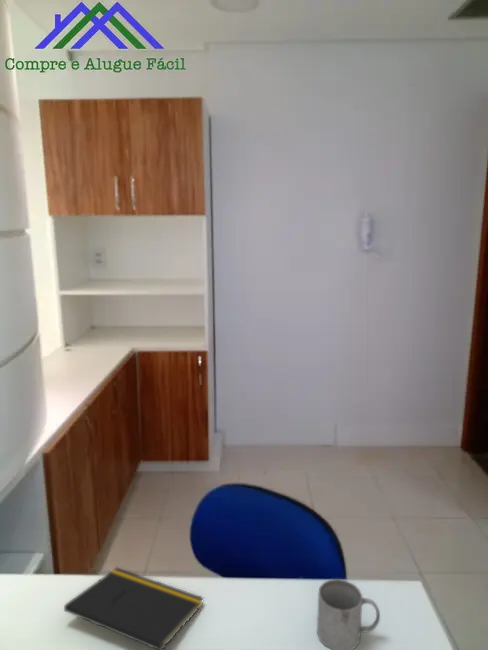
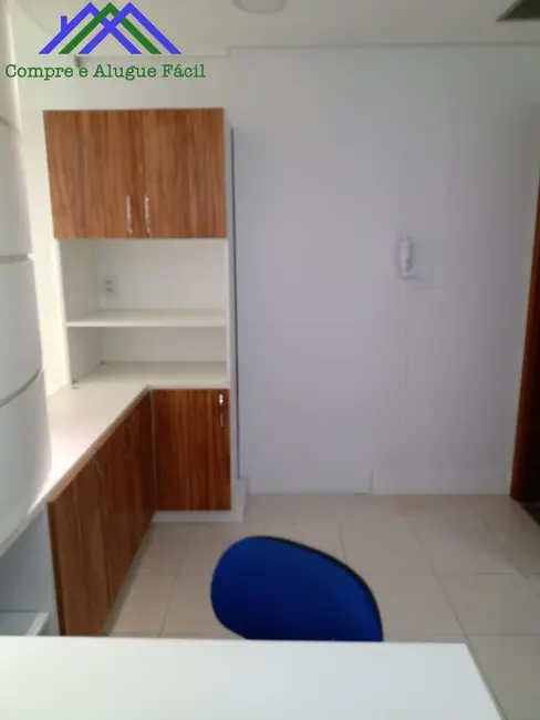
- notepad [63,566,205,650]
- mug [316,578,381,650]
